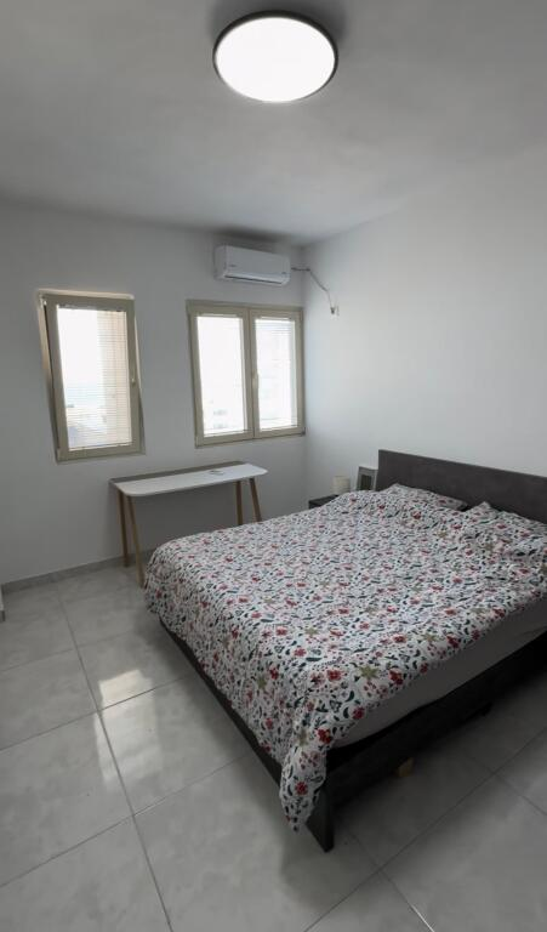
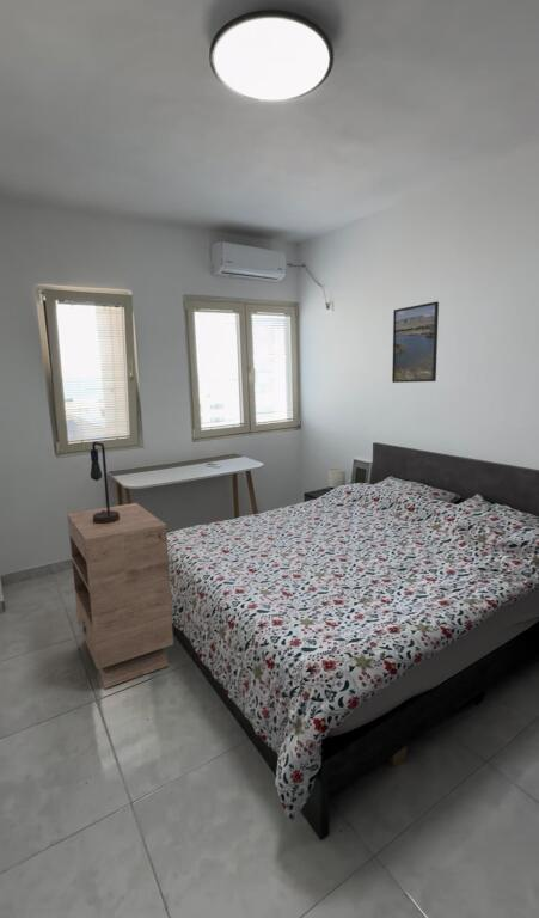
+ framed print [391,300,440,384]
+ table lamp [90,441,120,524]
+ nightstand [66,502,174,688]
